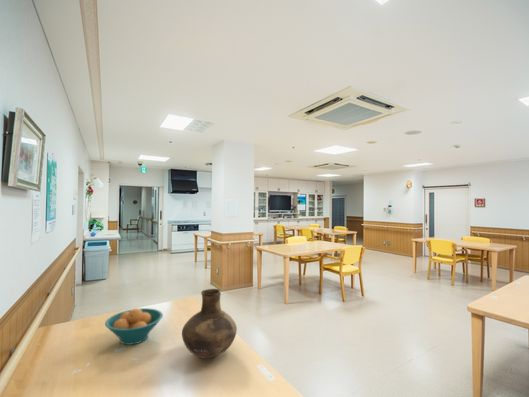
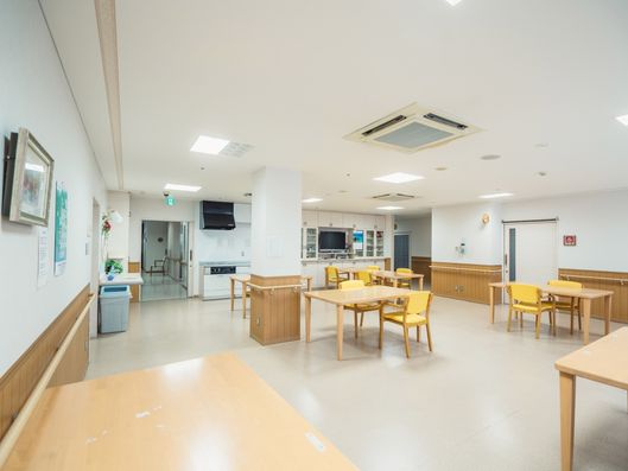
- vase [181,288,238,359]
- fruit bowl [104,307,164,346]
